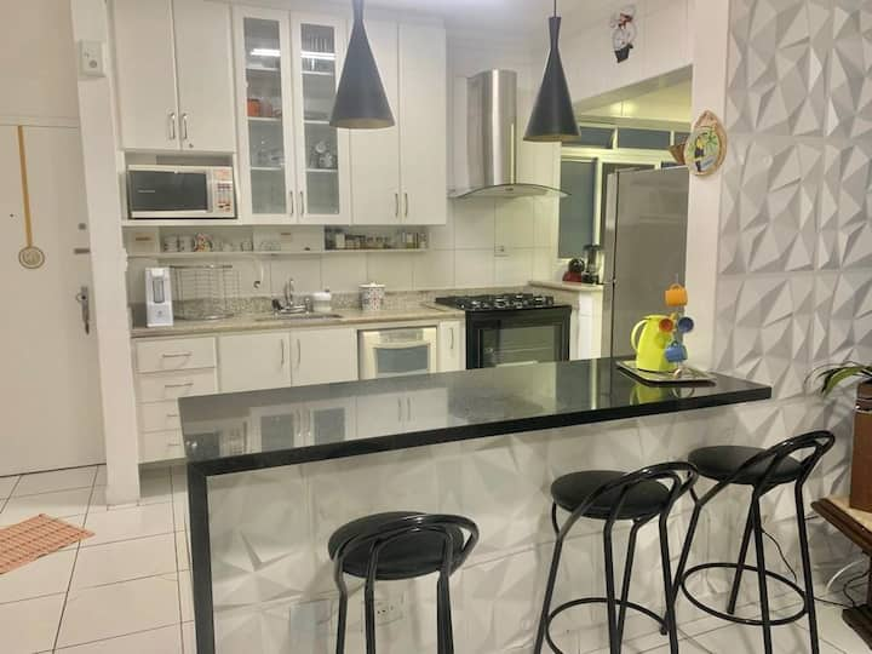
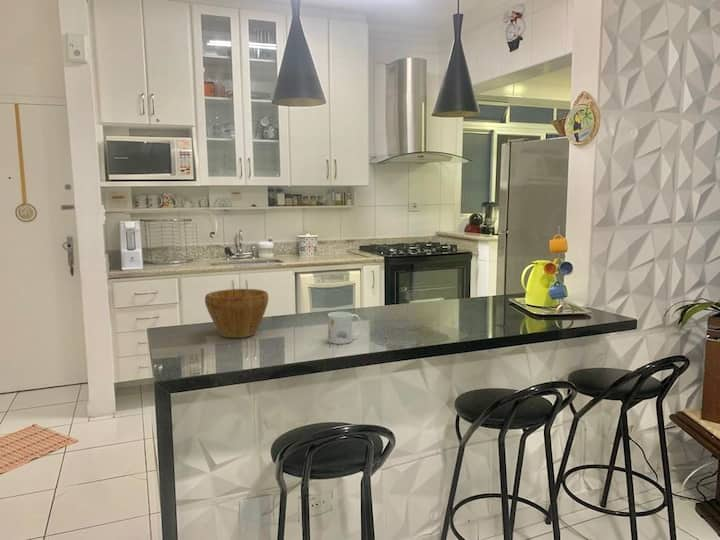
+ bowl [204,288,269,339]
+ mug [327,311,363,345]
